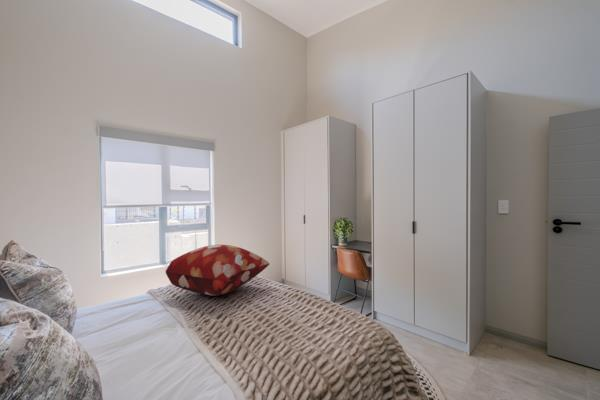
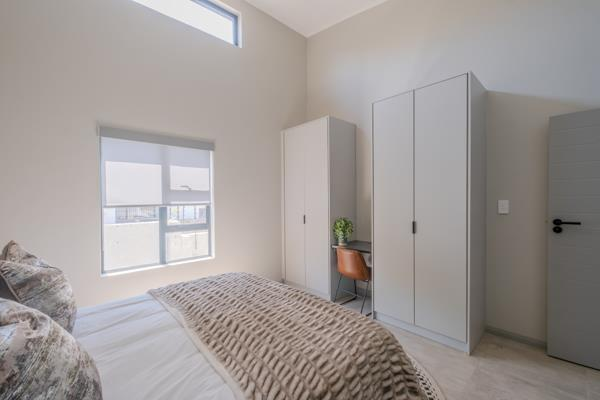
- decorative pillow [165,244,270,297]
